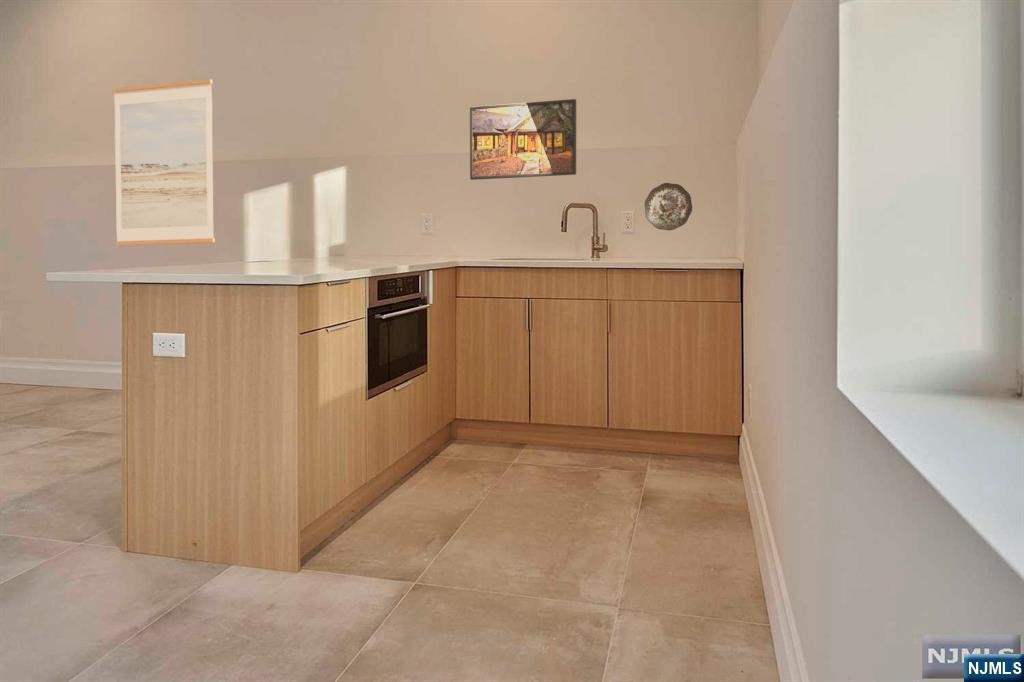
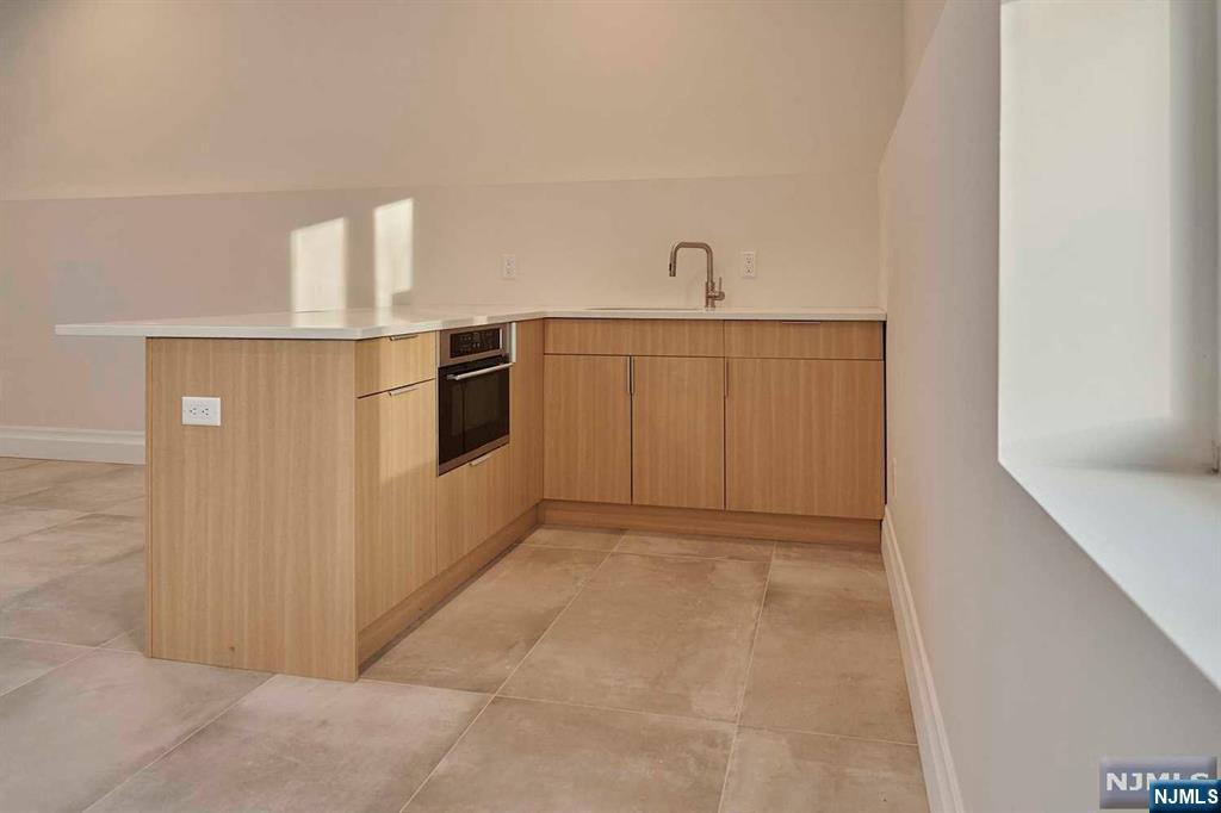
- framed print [469,98,577,181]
- wall art [112,78,216,246]
- decorative plate [644,182,693,231]
